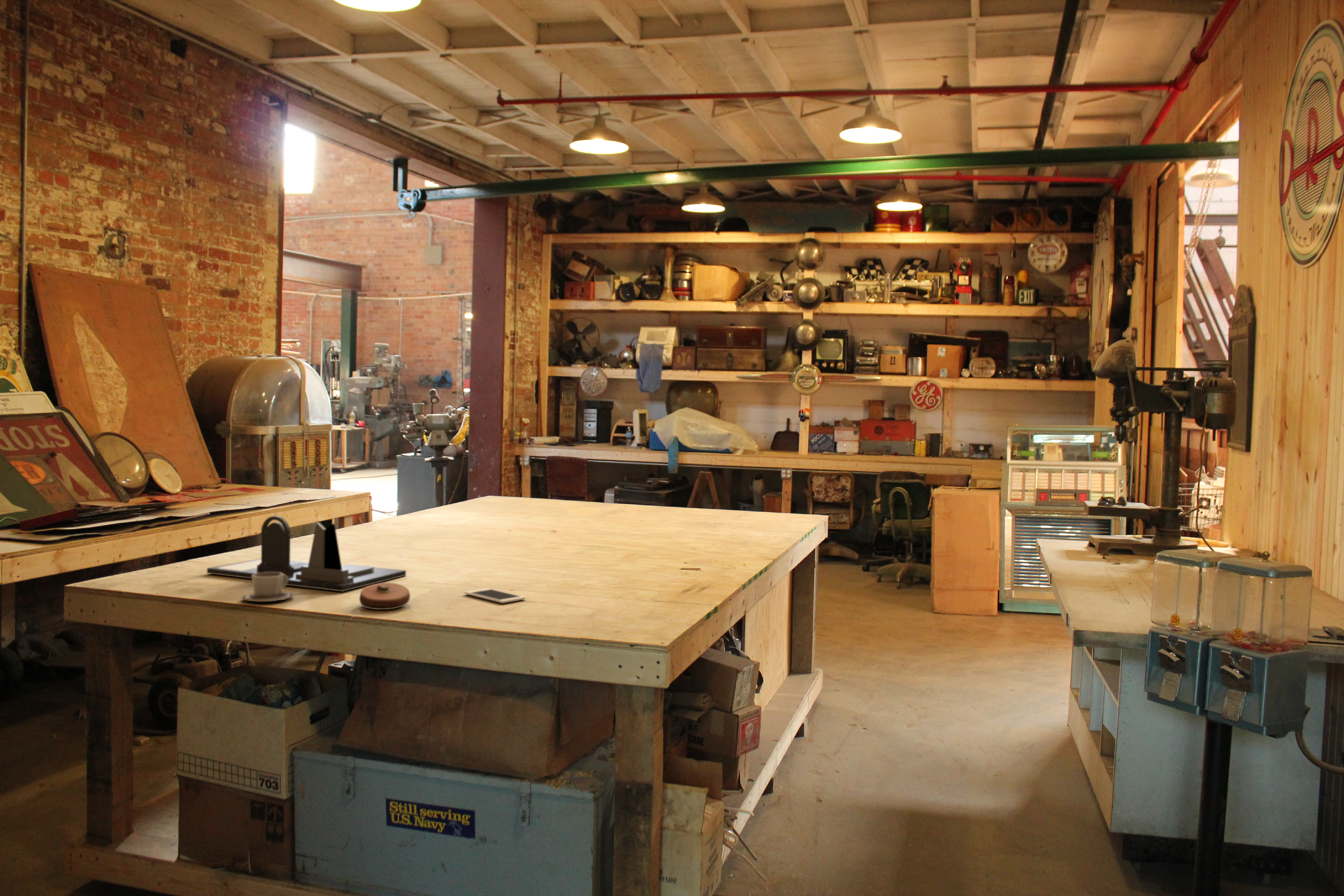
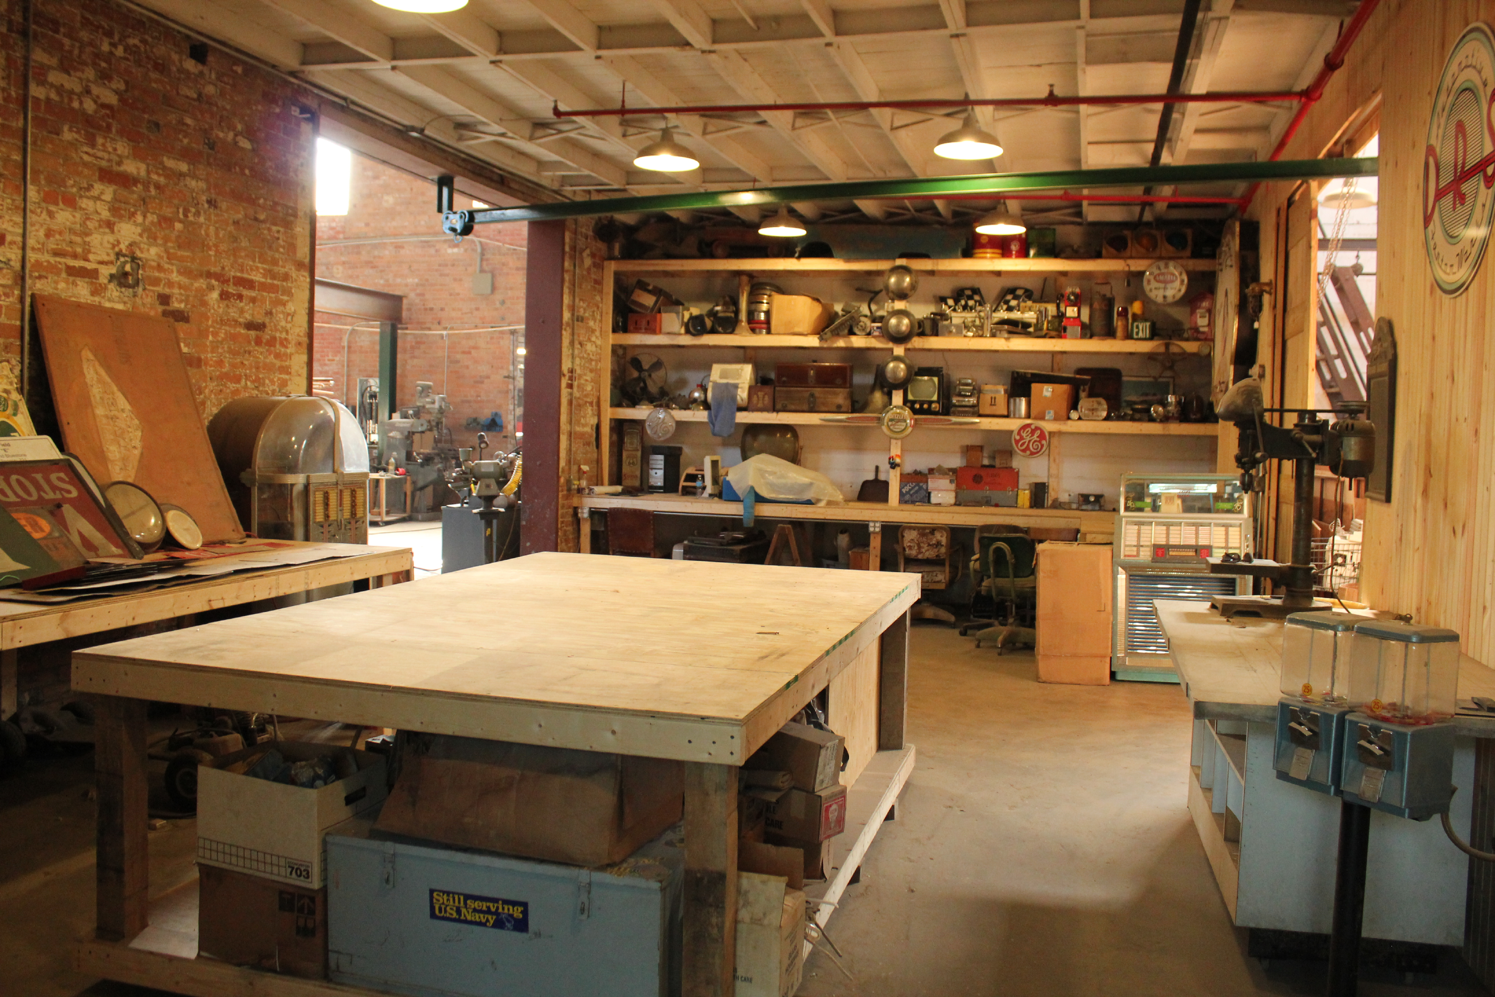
- tape measure [359,582,411,610]
- cell phone [464,588,526,603]
- desk organizer [207,515,407,592]
- cup [241,572,294,602]
